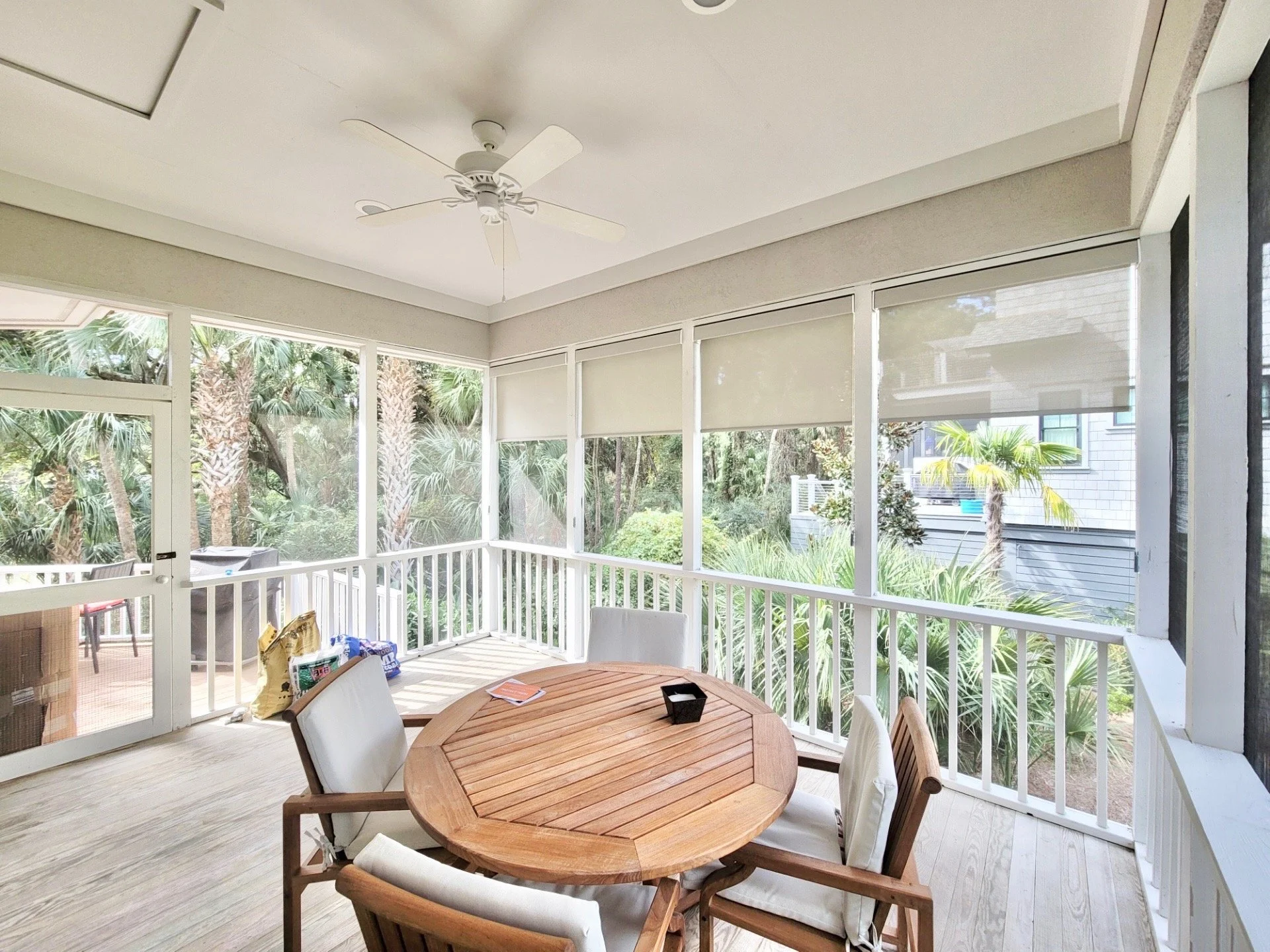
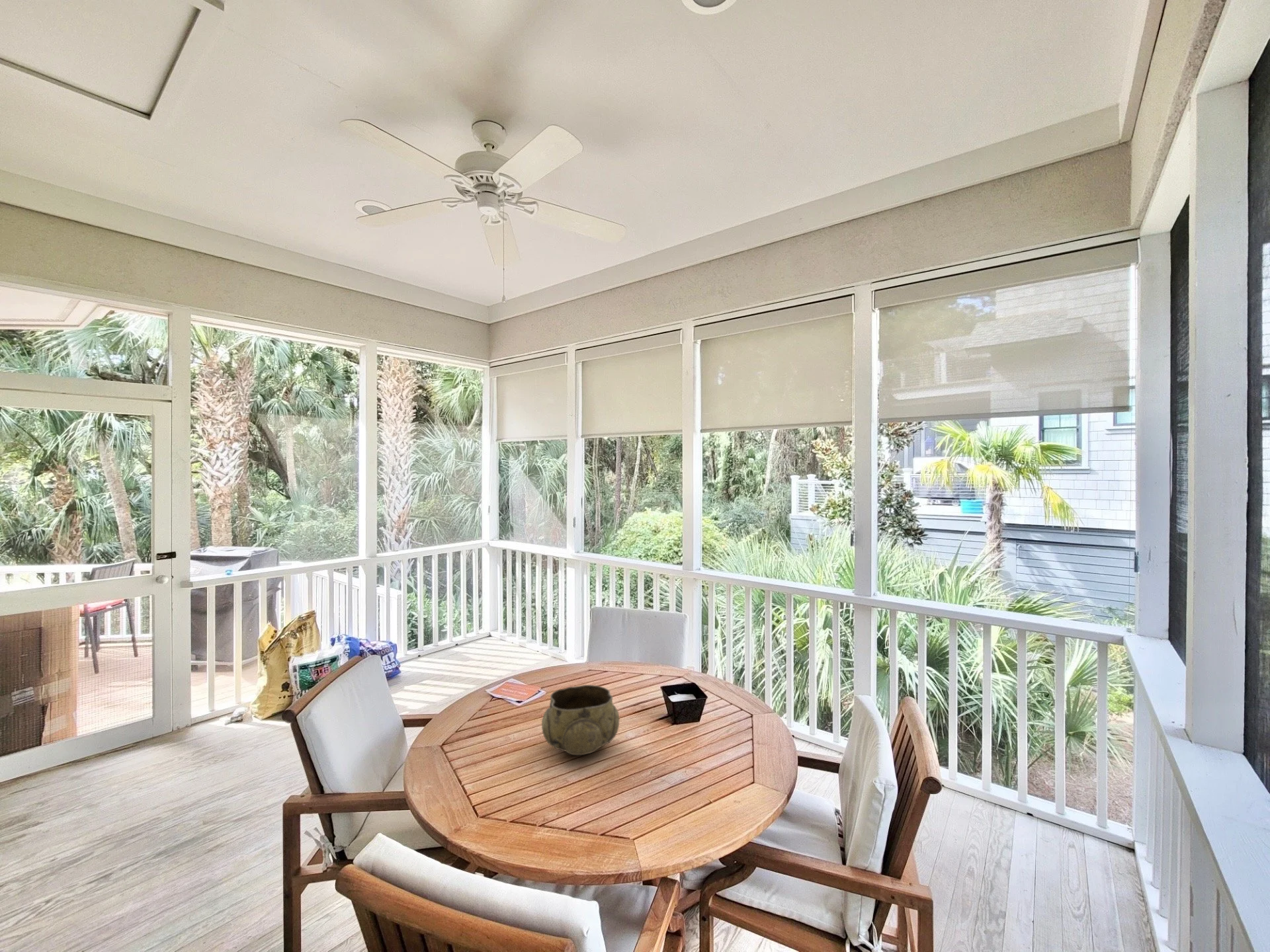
+ decorative bowl [541,684,620,756]
